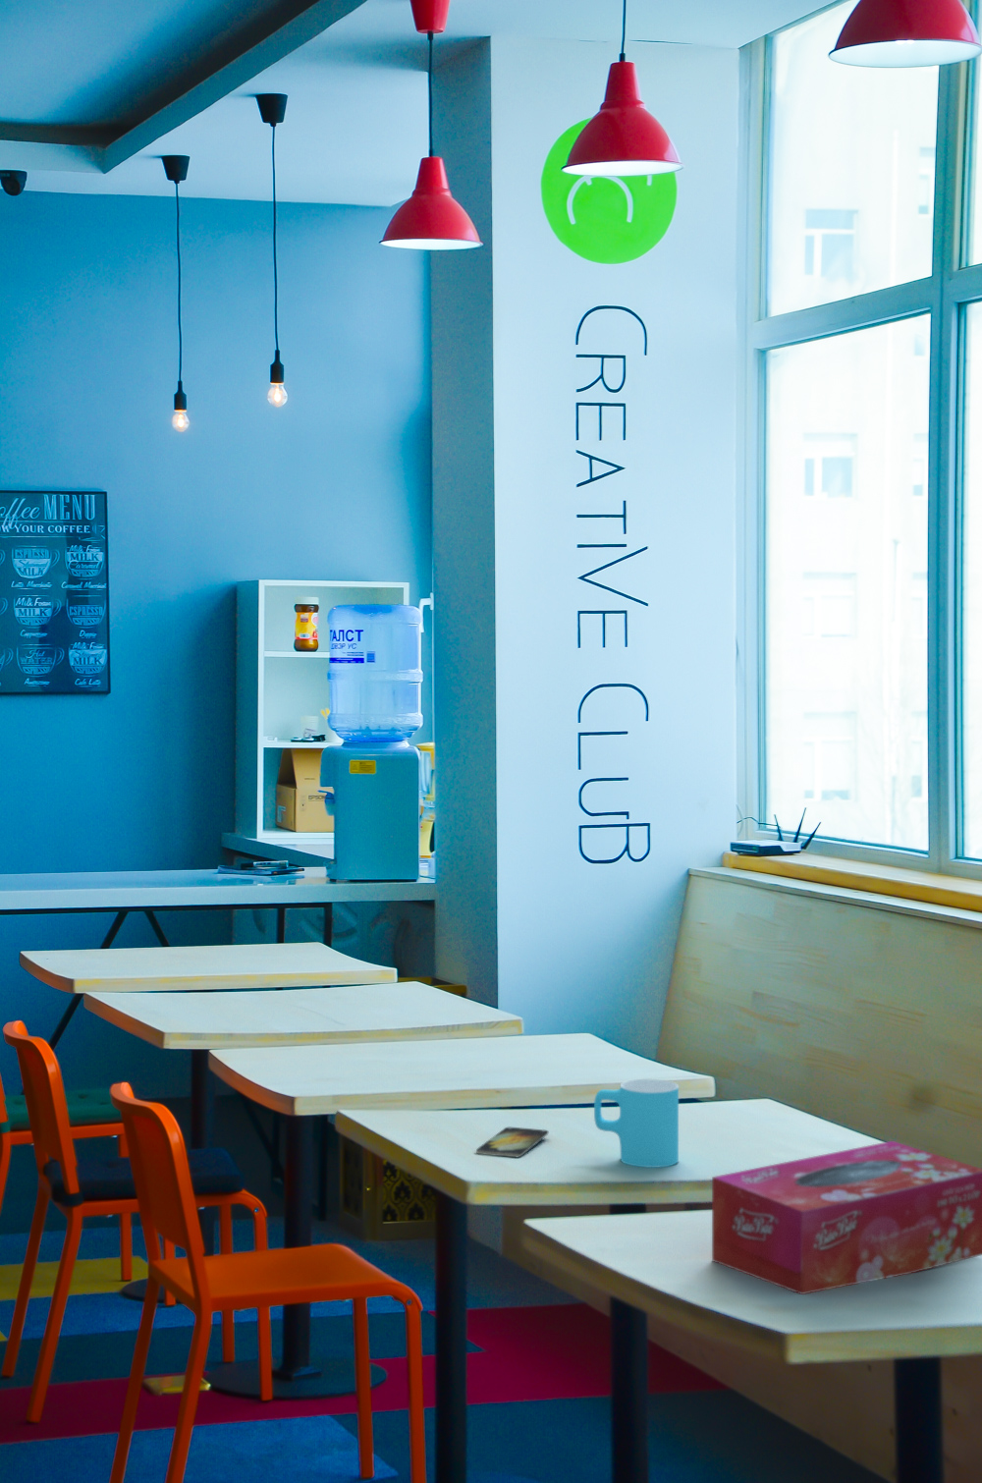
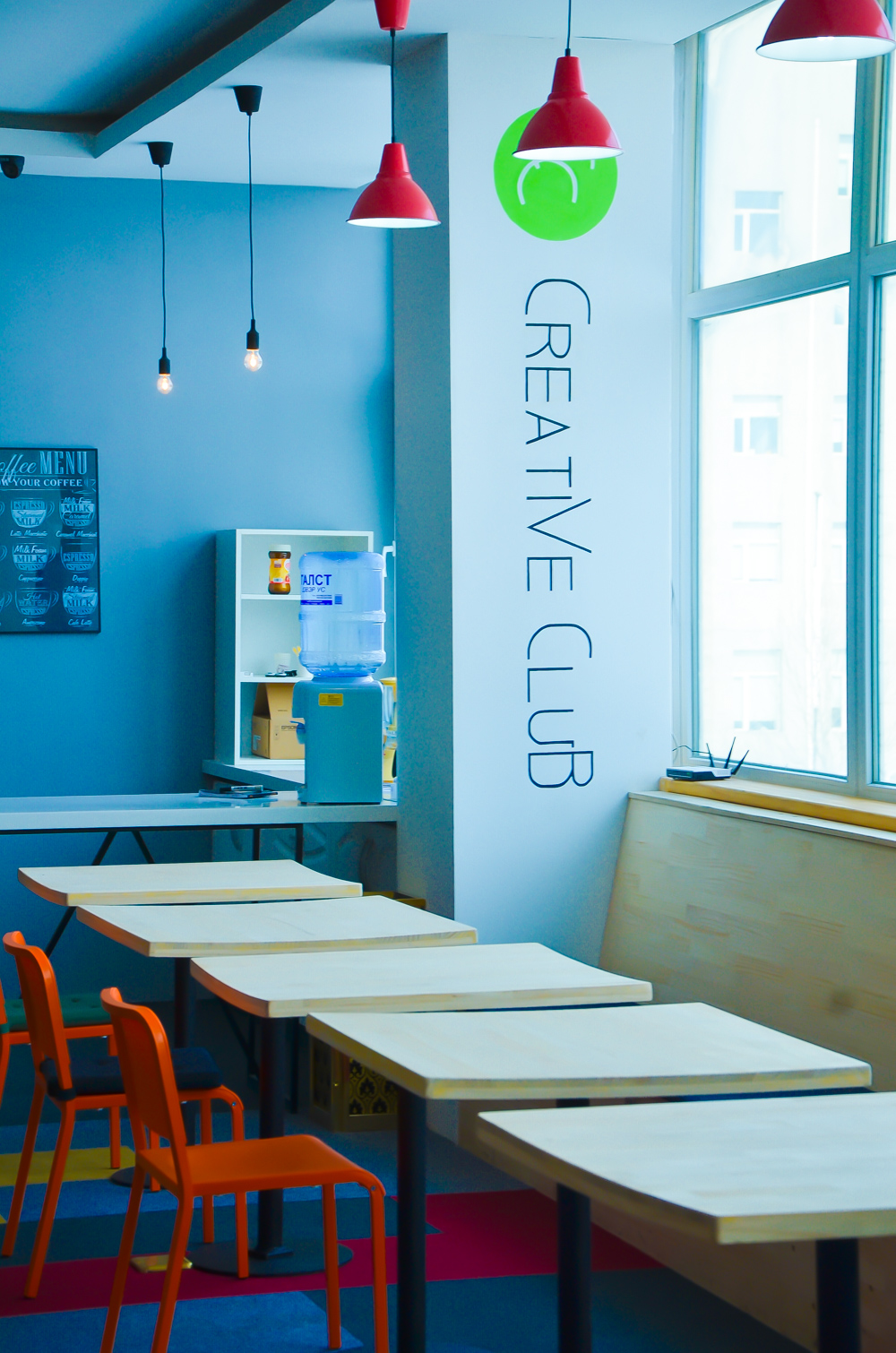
- tissue box [711,1140,982,1296]
- smartphone [476,1127,549,1157]
- cup [593,1079,680,1168]
